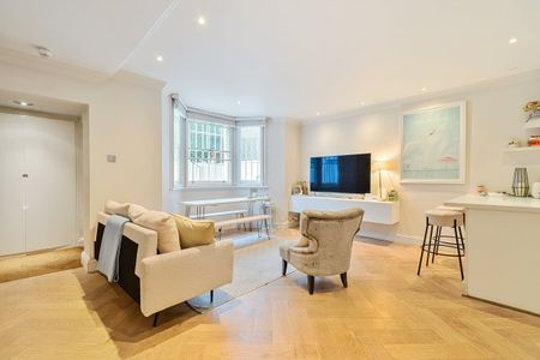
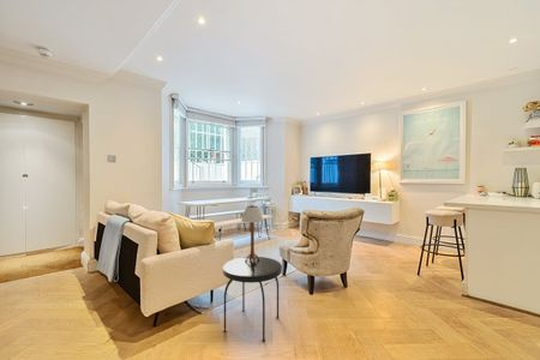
+ table lamp [240,204,265,263]
+ side table [222,256,283,343]
